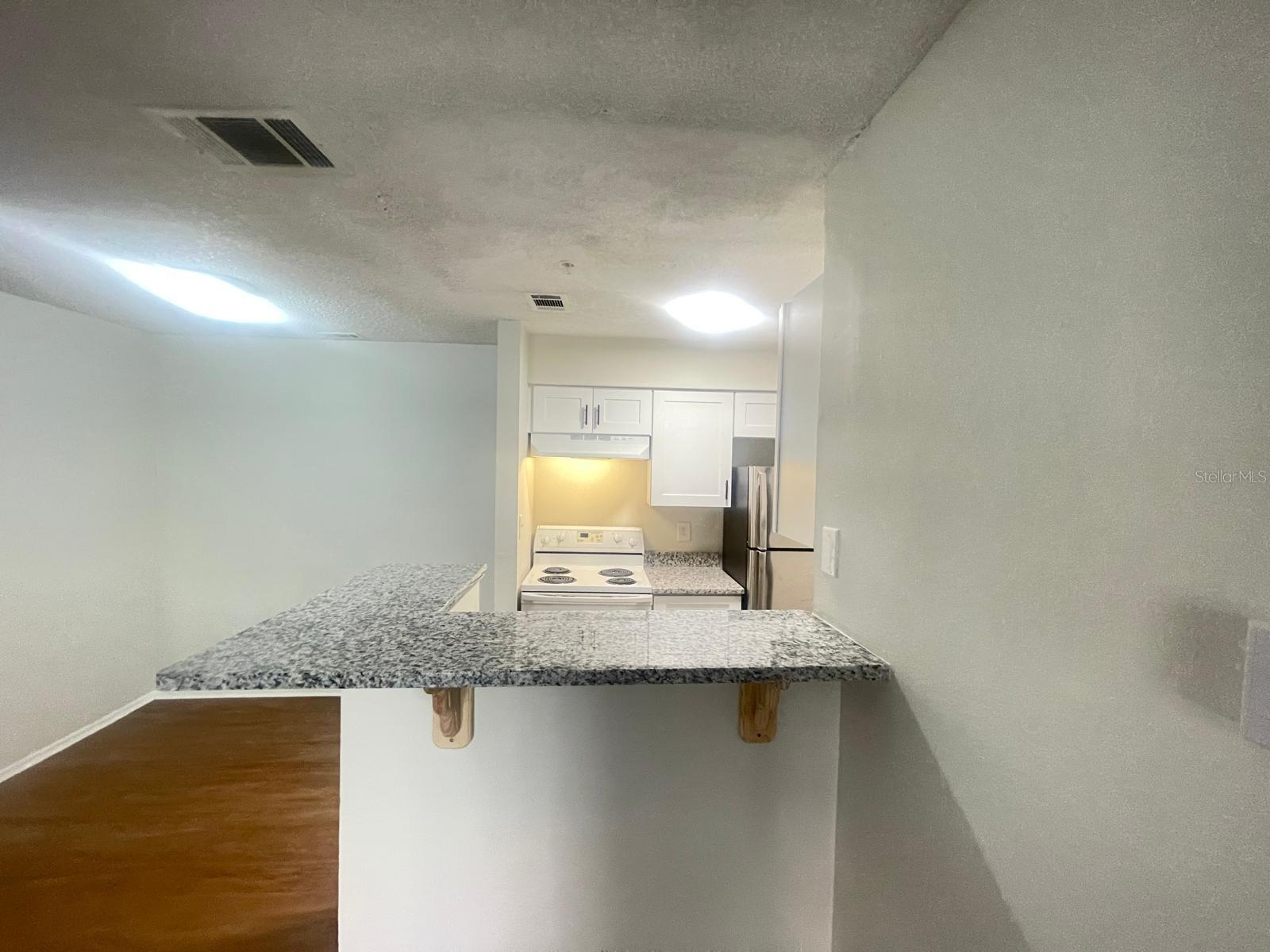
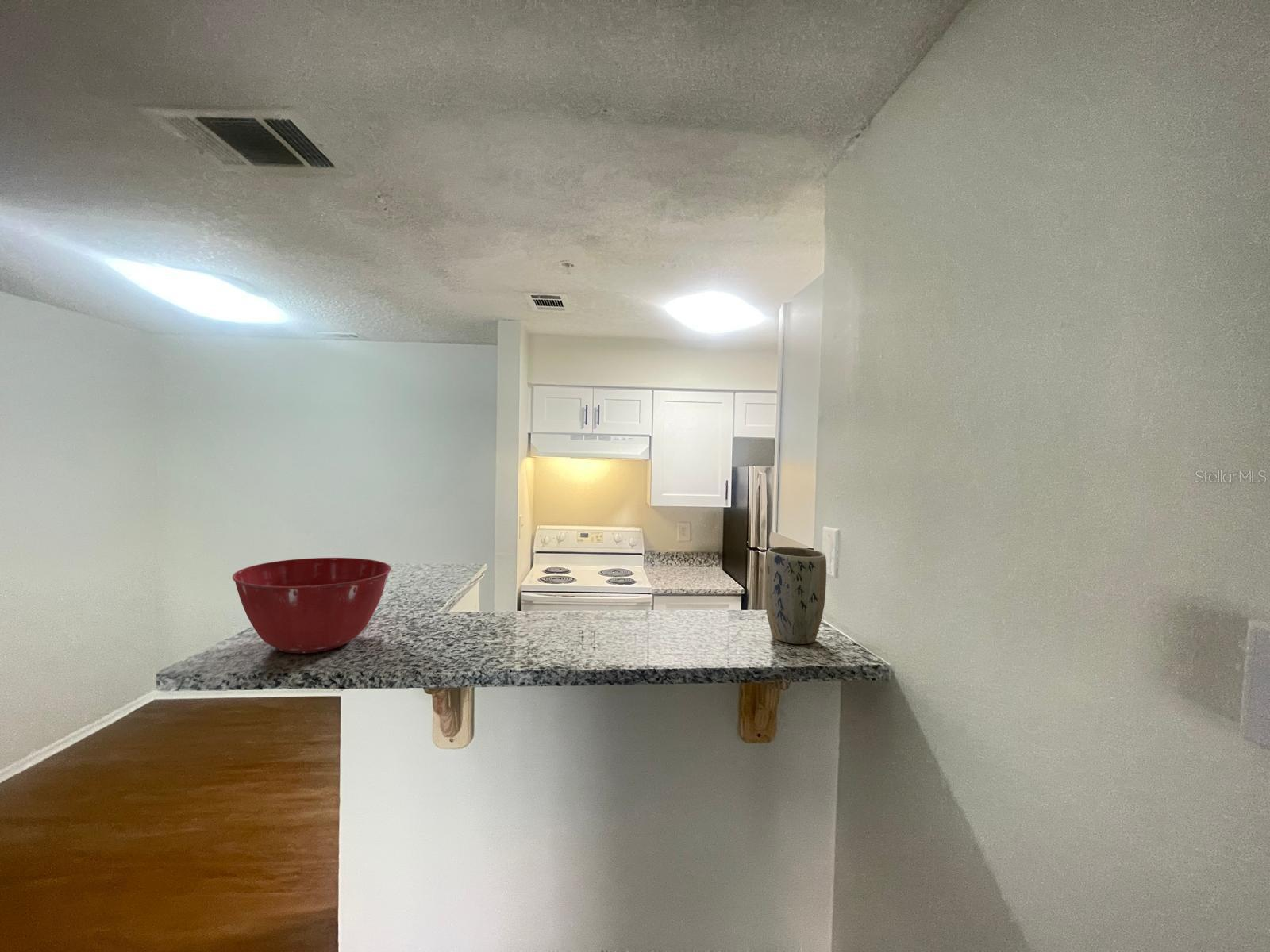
+ mixing bowl [232,557,392,654]
+ plant pot [764,546,827,645]
